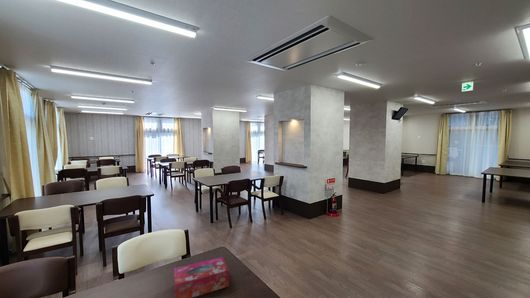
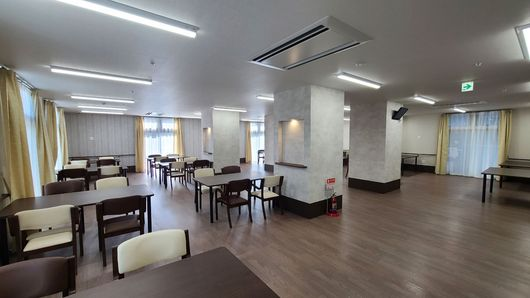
- tissue box [173,256,230,298]
